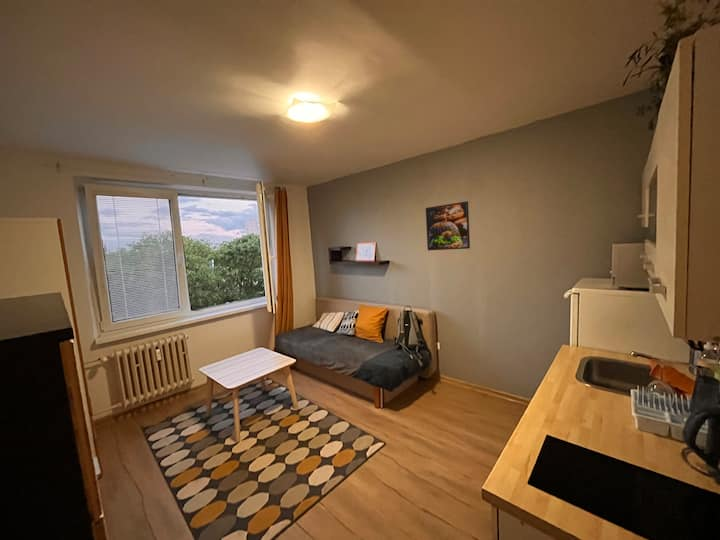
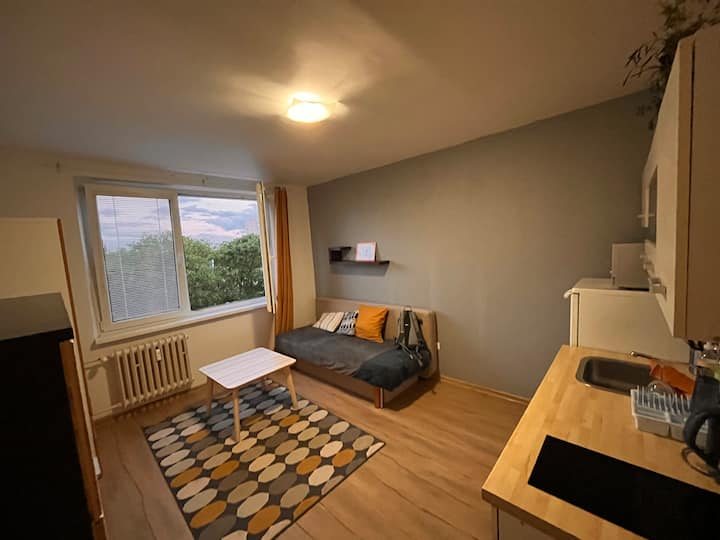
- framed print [425,200,471,251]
